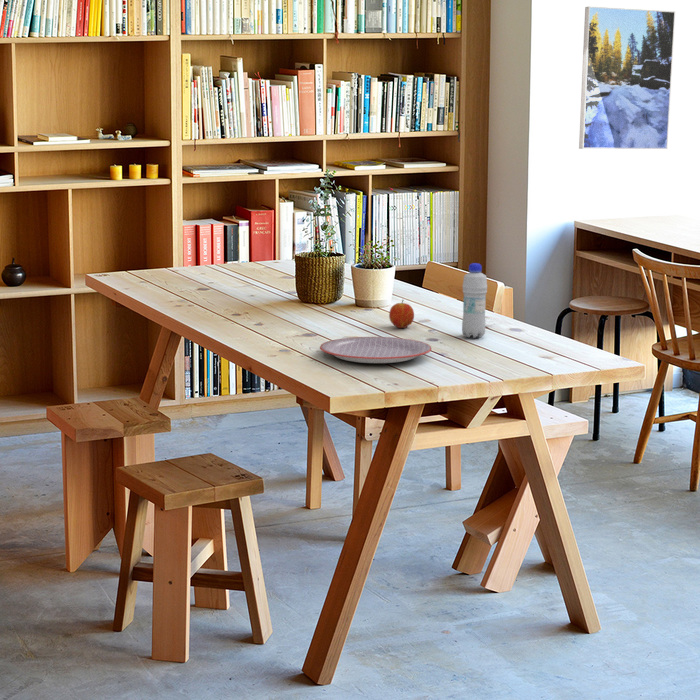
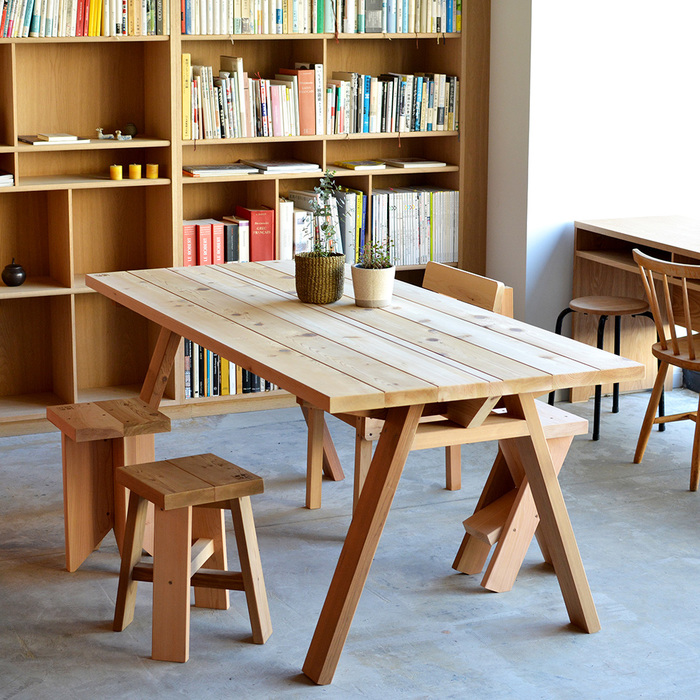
- fruit [388,299,415,329]
- bottle [461,262,488,339]
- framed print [578,6,676,150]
- plate [319,336,432,364]
